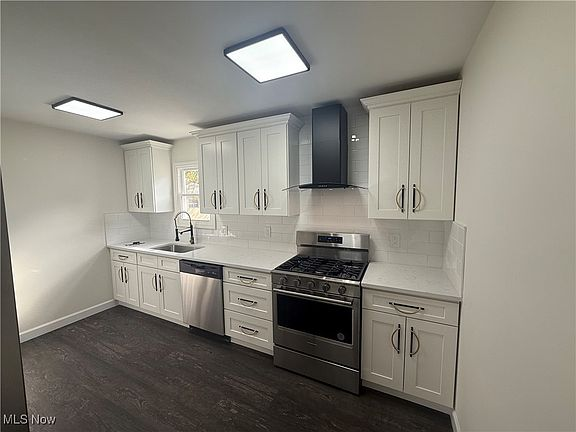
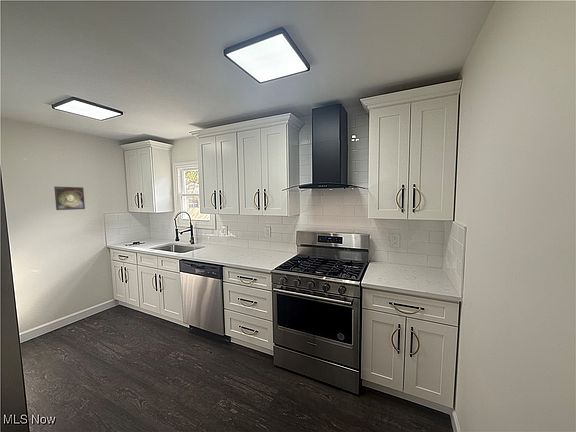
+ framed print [53,186,86,211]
